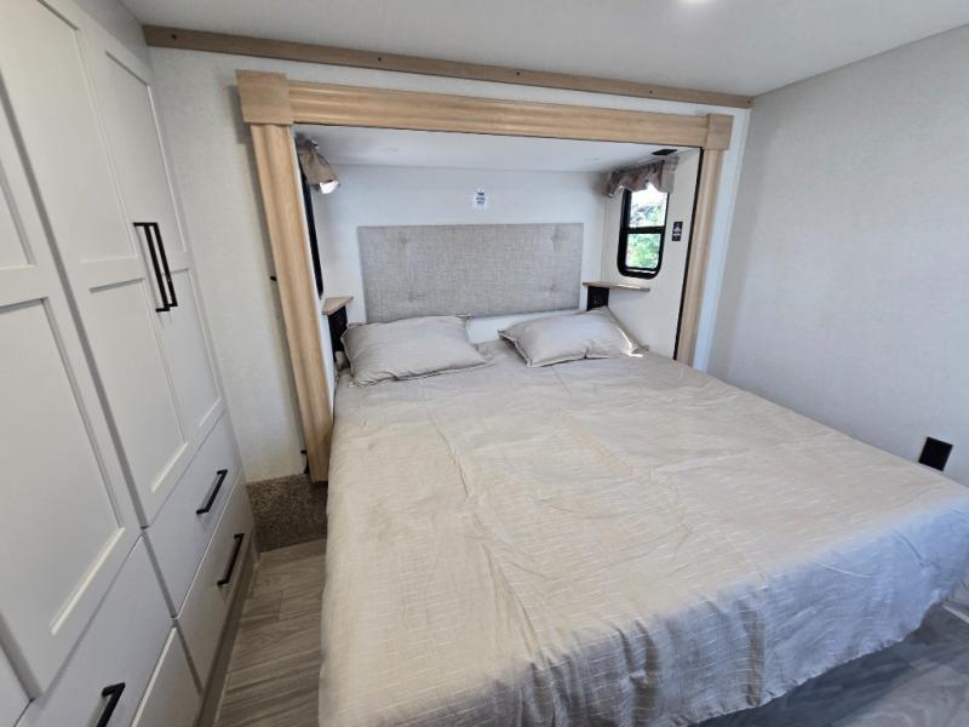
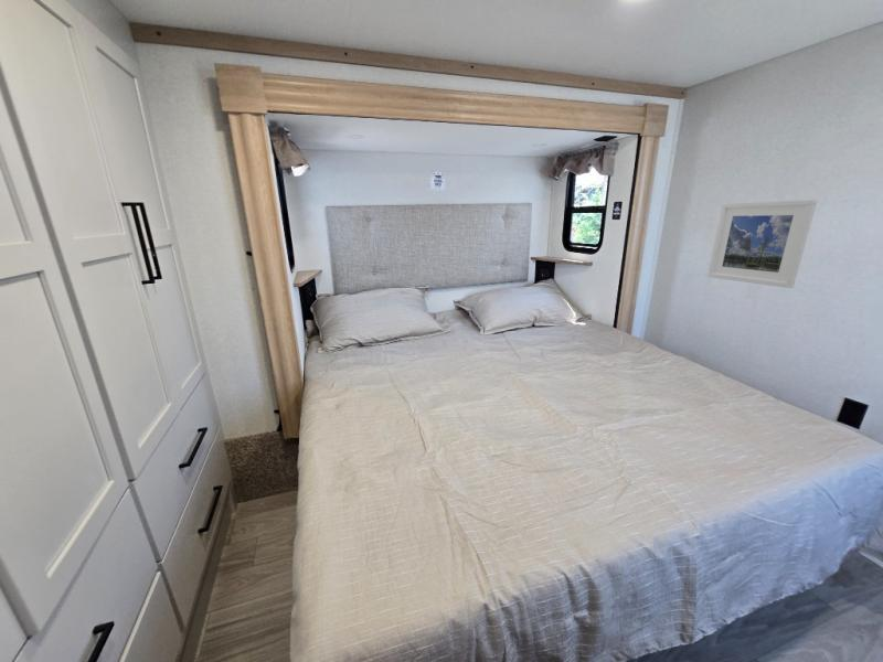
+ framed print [706,199,819,289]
